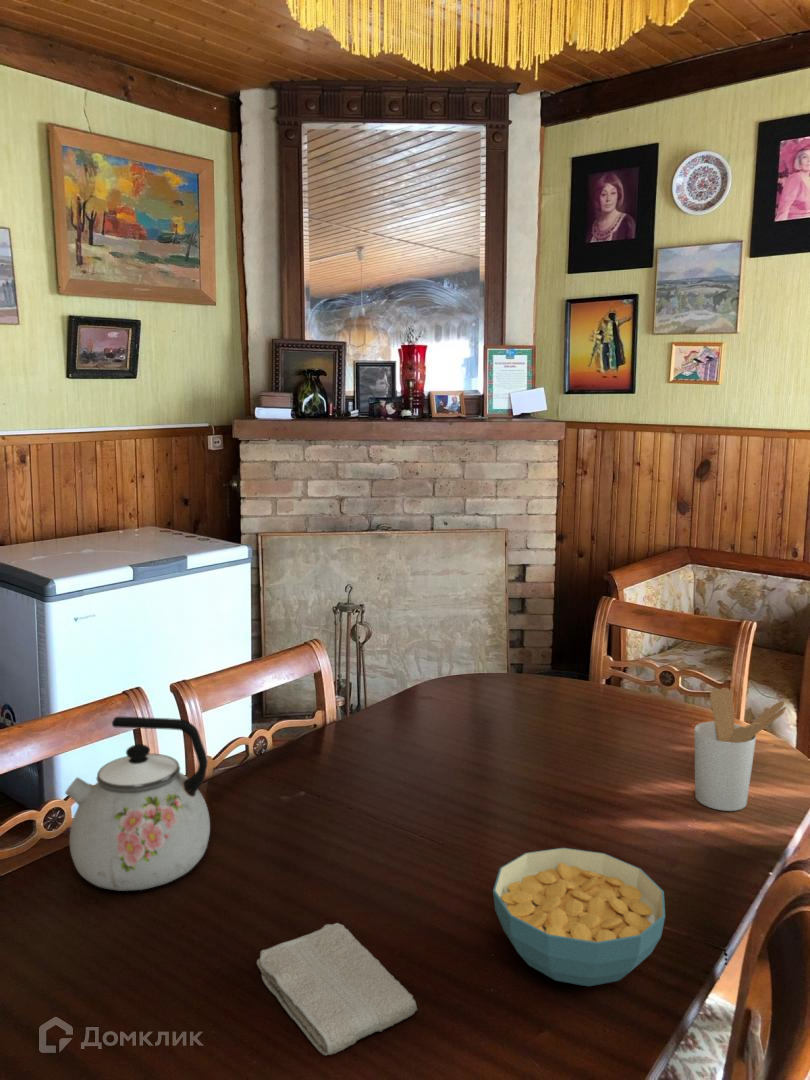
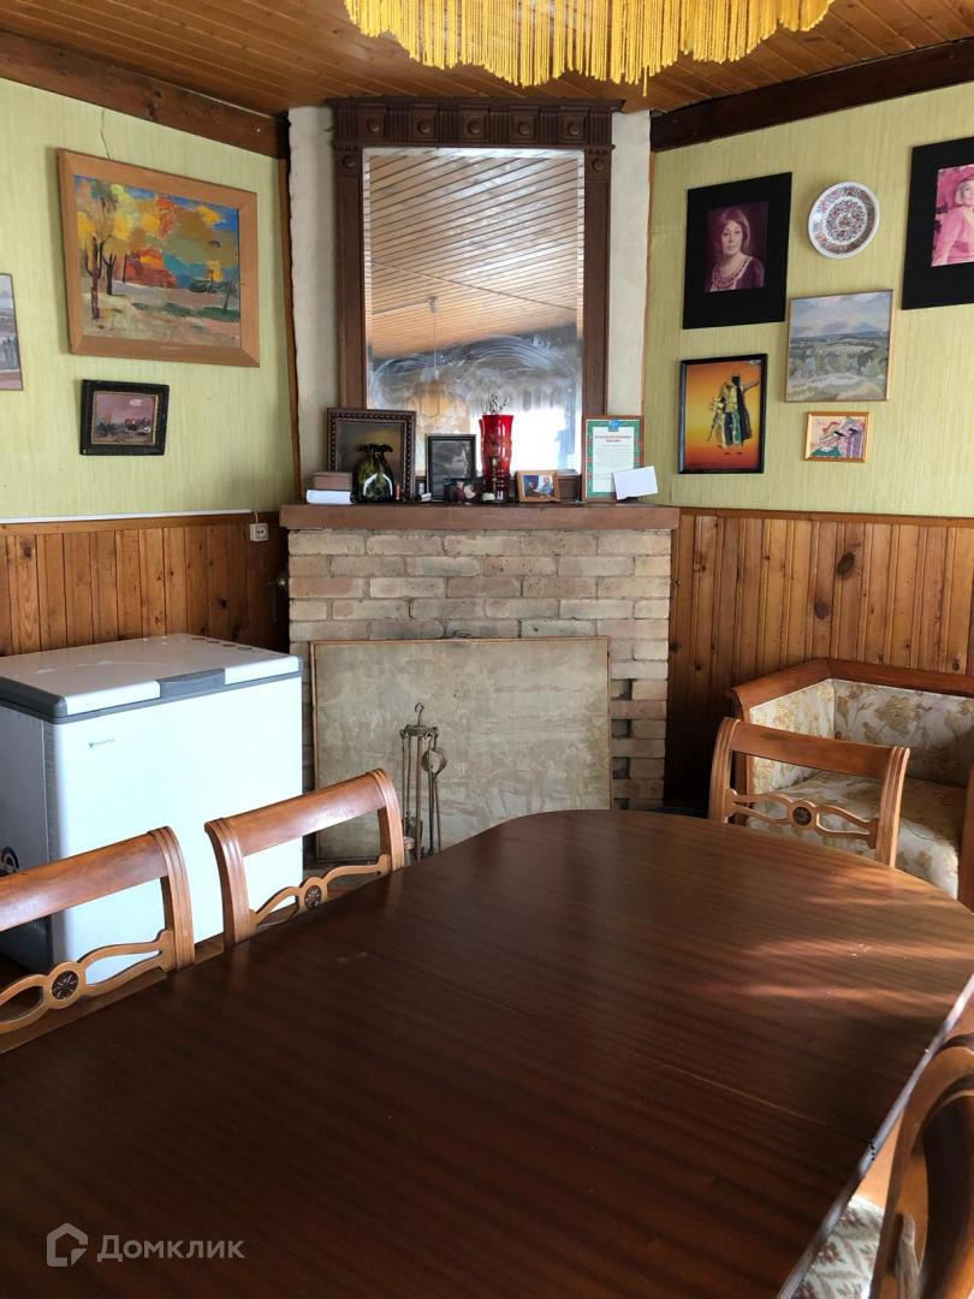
- washcloth [256,922,418,1056]
- utensil holder [693,687,788,812]
- cereal bowl [492,847,666,987]
- kettle [64,716,211,892]
